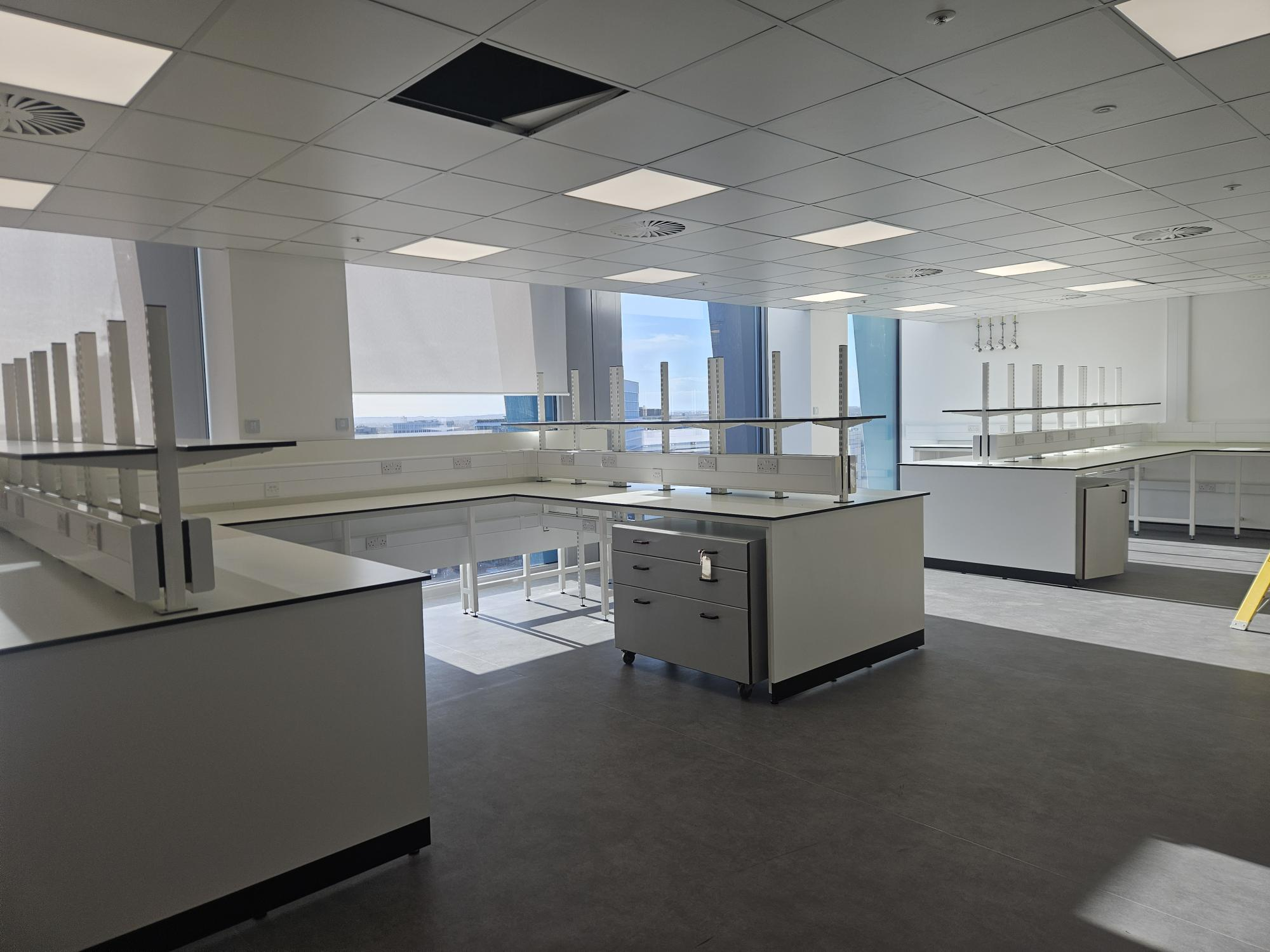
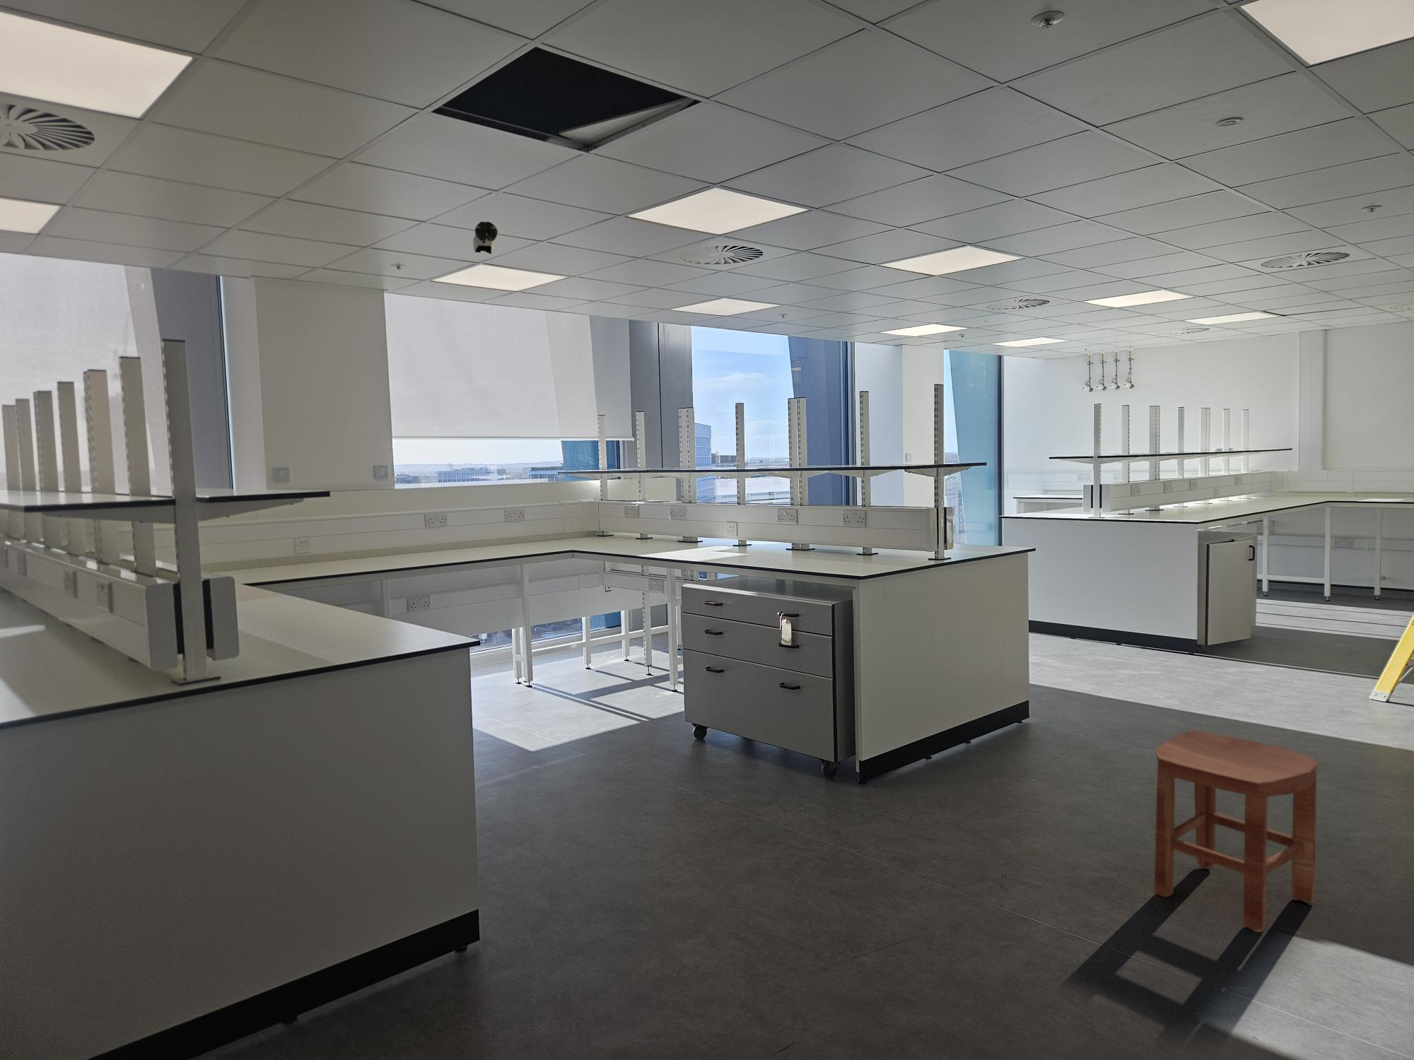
+ stool [1153,728,1318,933]
+ security camera [472,222,499,254]
